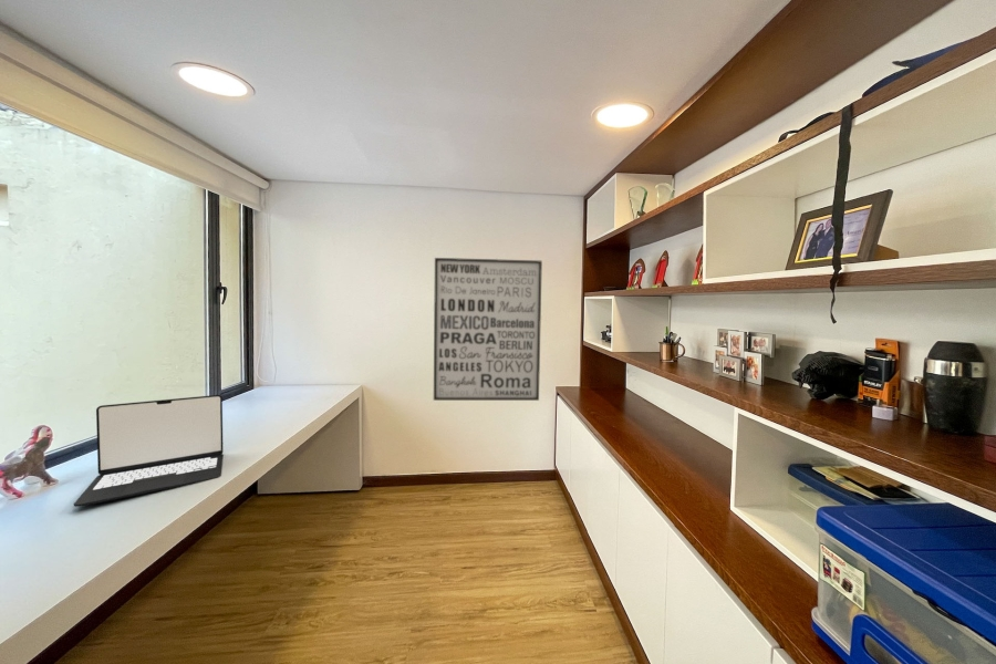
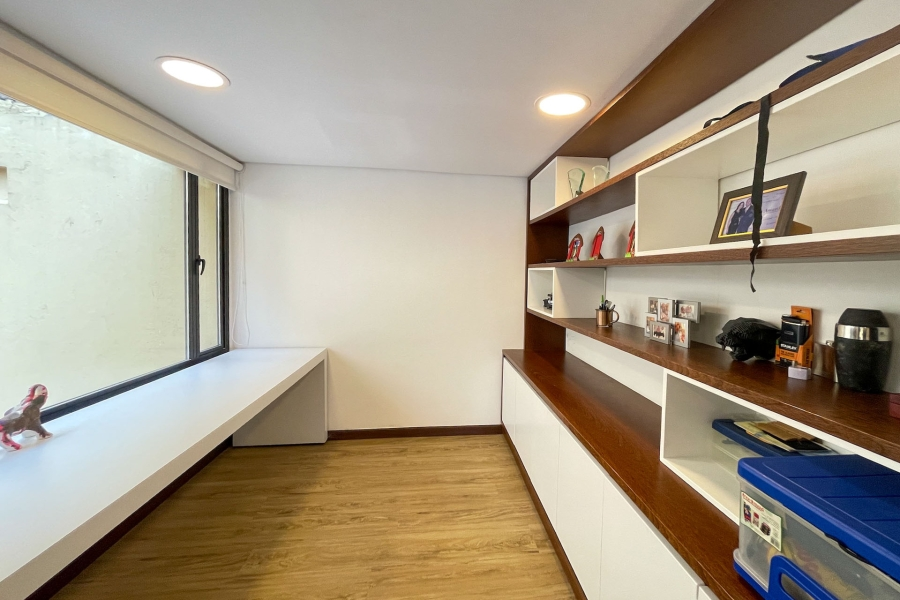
- laptop [73,394,224,508]
- wall art [433,257,543,402]
